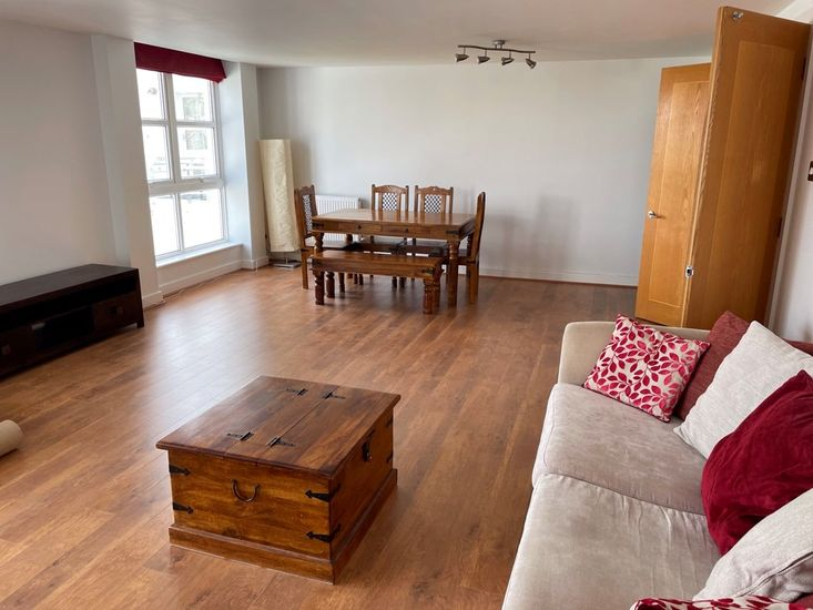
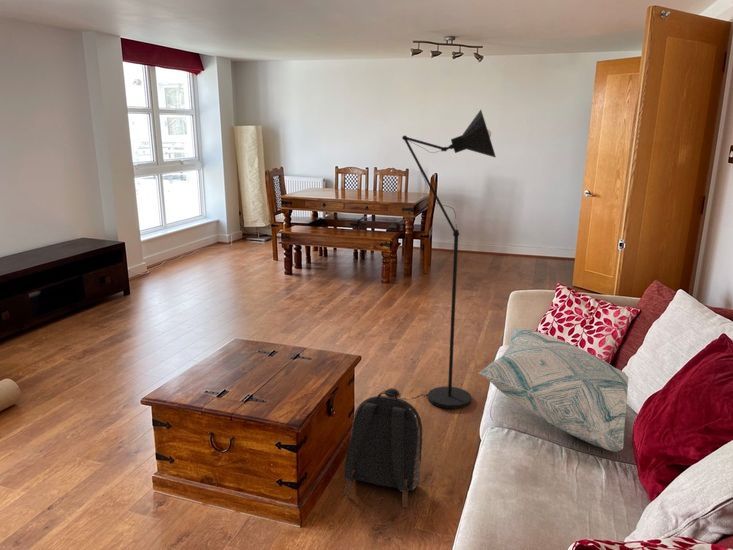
+ backpack [342,391,424,509]
+ floor lamp [380,109,497,410]
+ decorative pillow [478,327,629,453]
